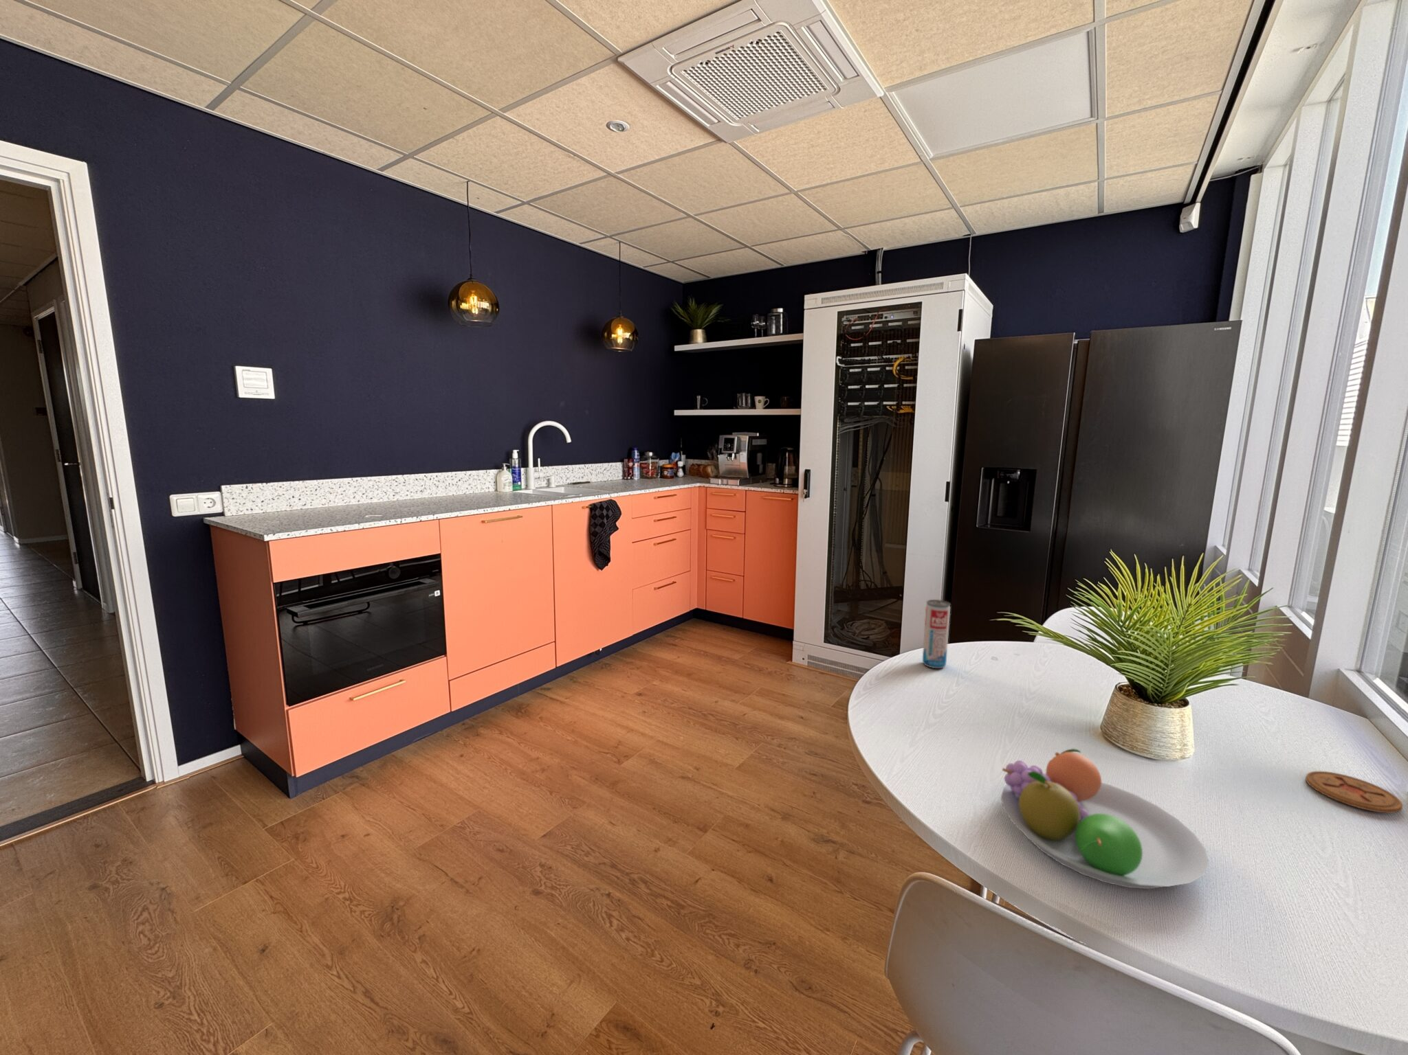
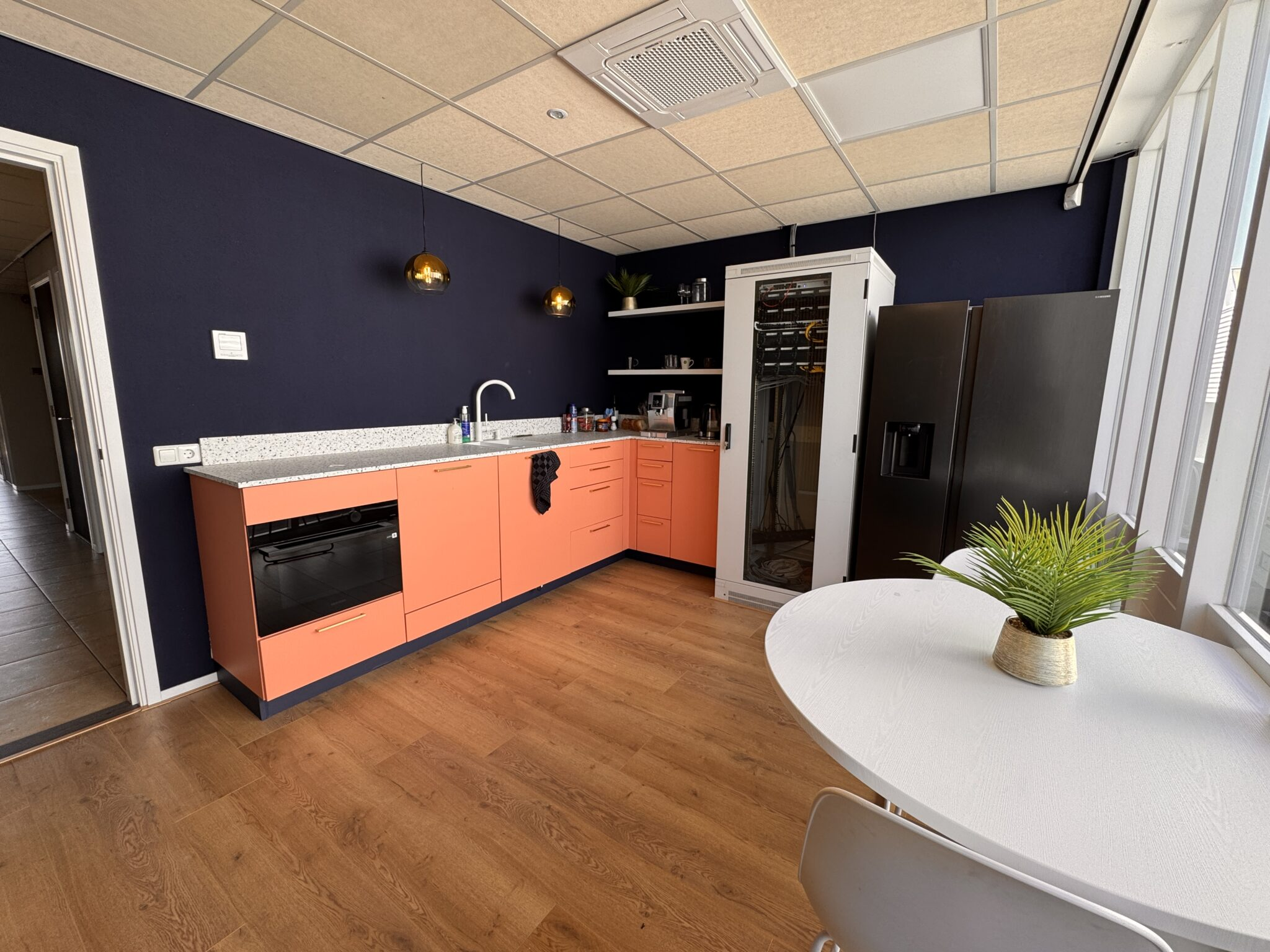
- coaster [1305,770,1404,813]
- fruit bowl [1000,748,1210,890]
- beverage can [922,598,951,669]
